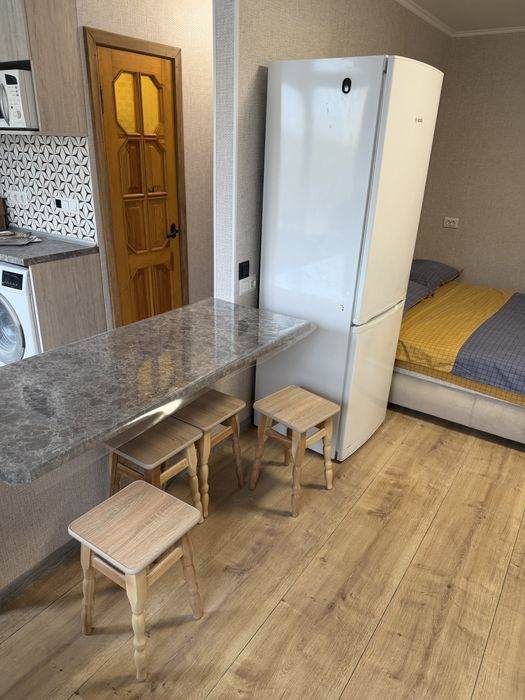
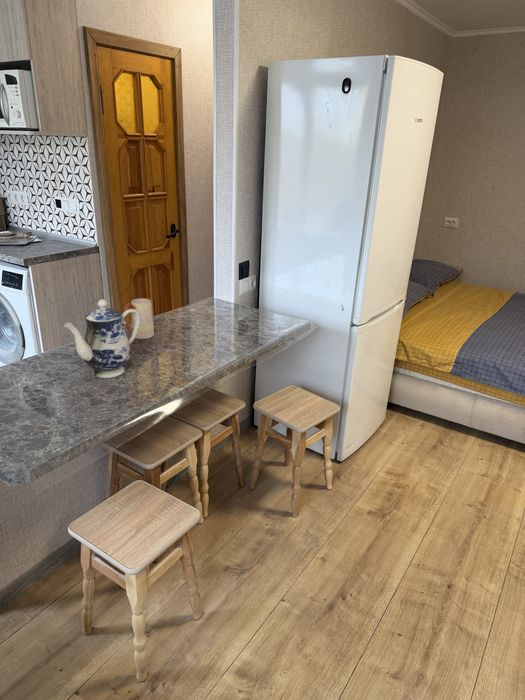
+ mug [123,298,155,340]
+ teapot [63,298,140,379]
